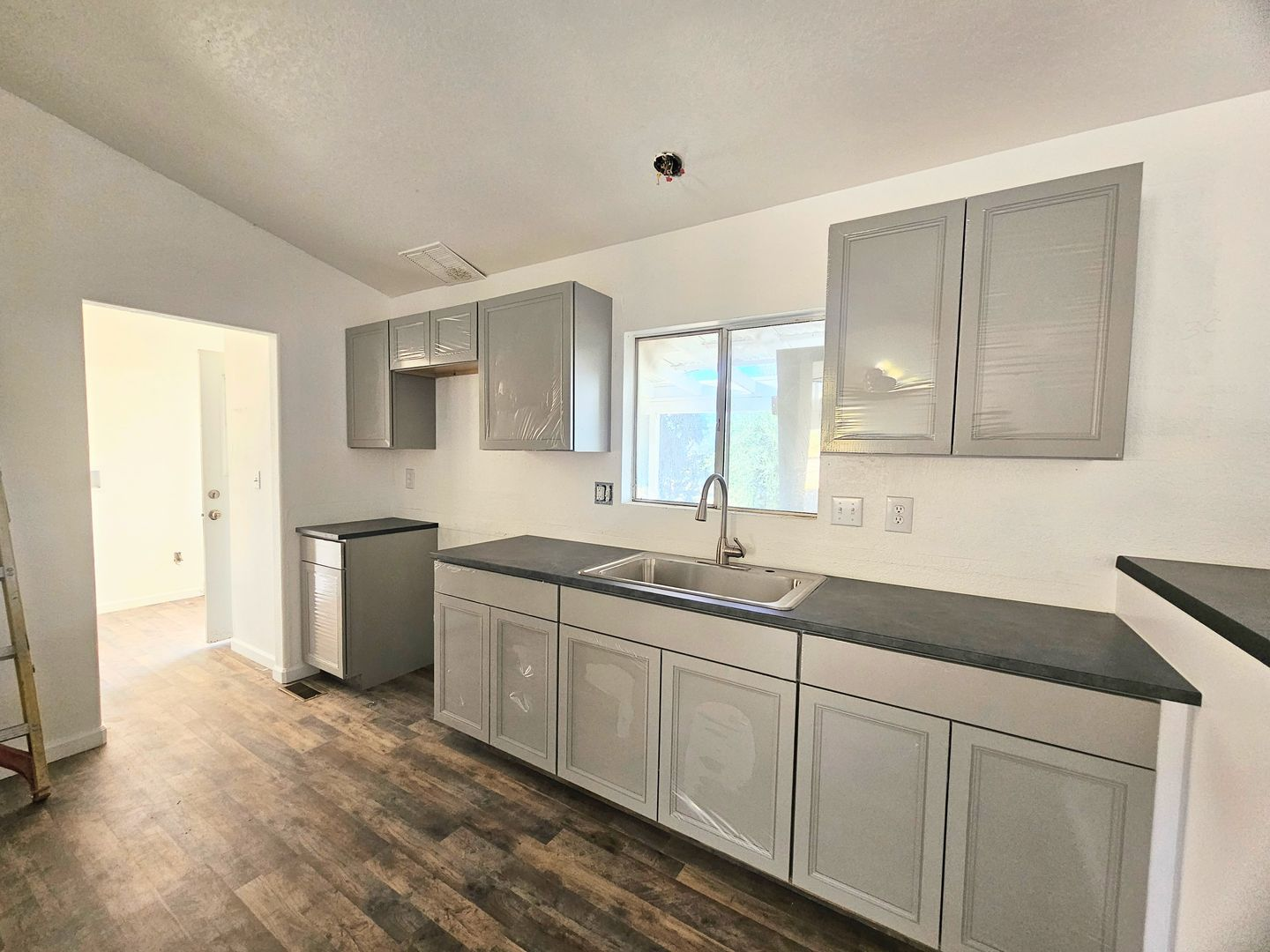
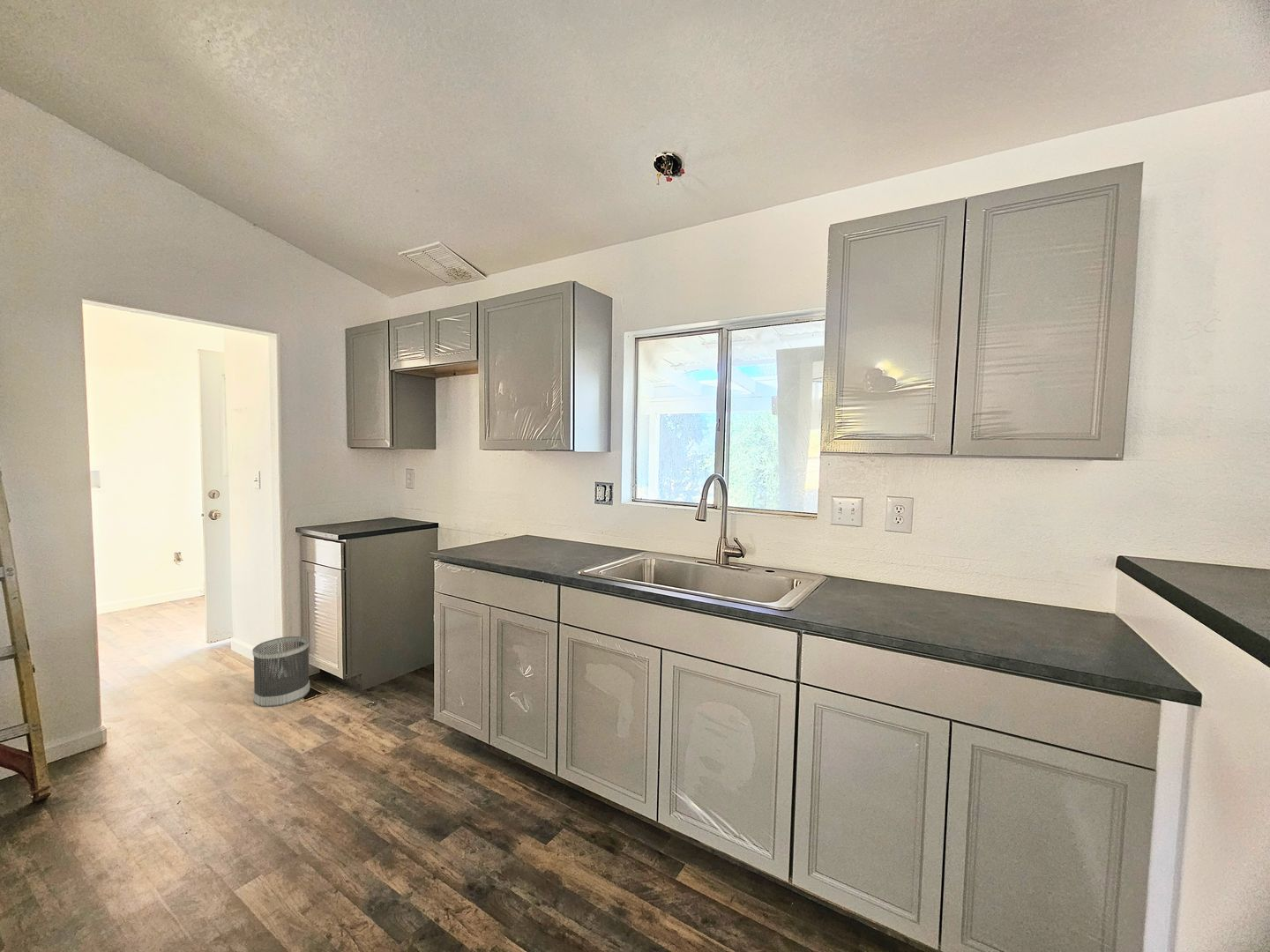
+ wastebasket [251,636,310,708]
